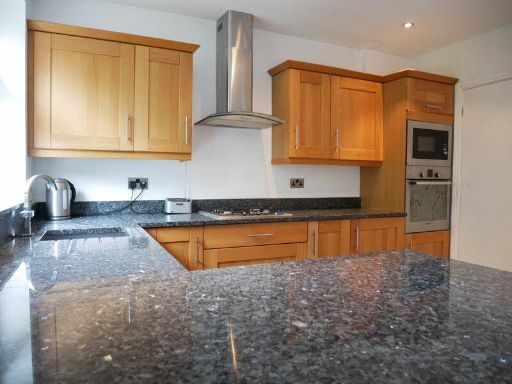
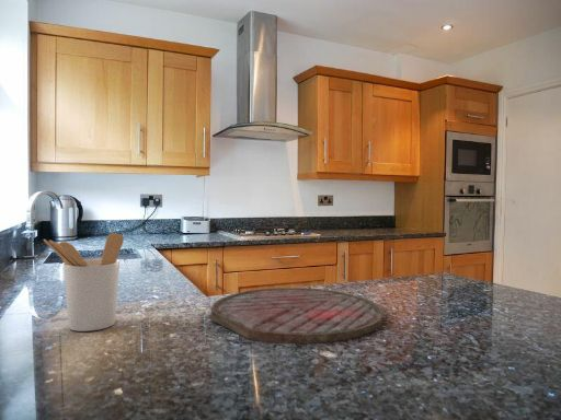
+ cutting board [210,287,385,345]
+ utensil holder [43,232,125,332]
